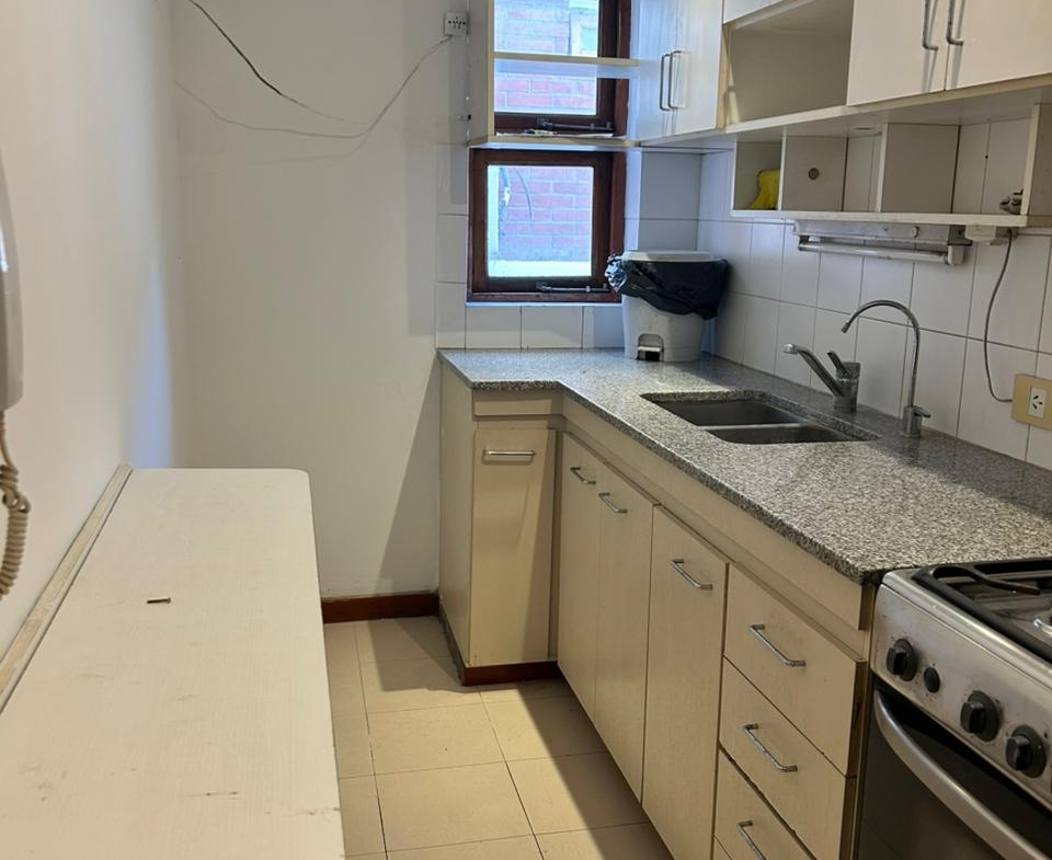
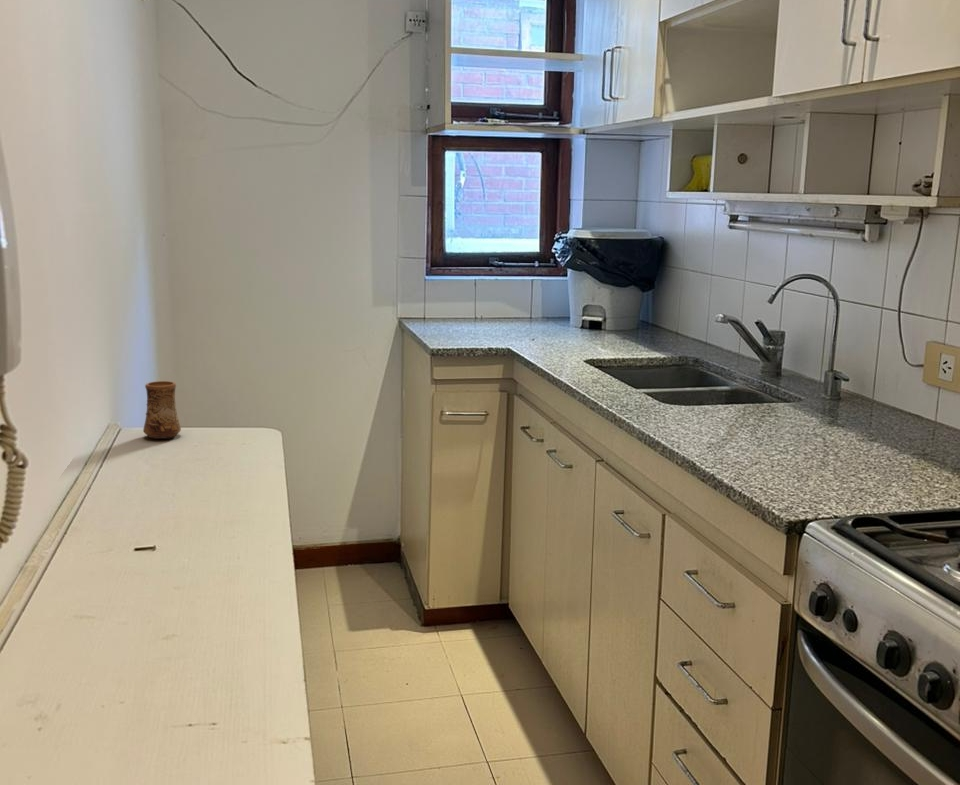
+ cup [142,380,182,440]
